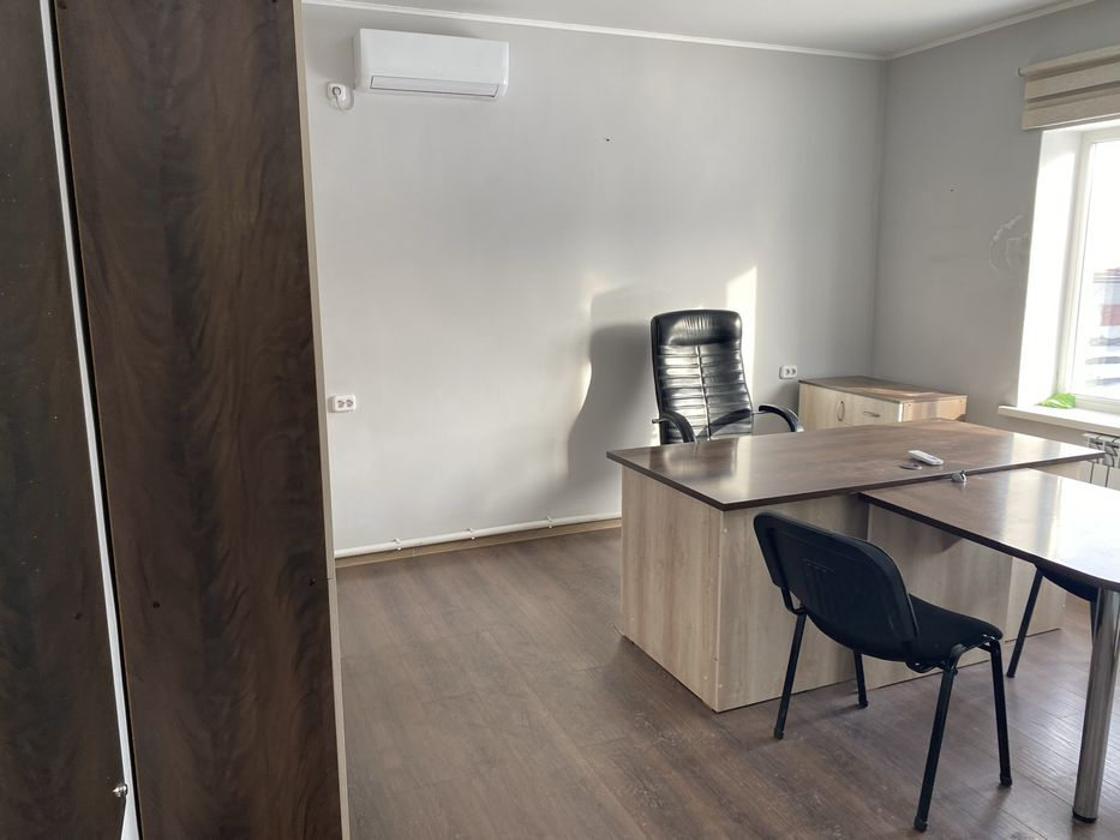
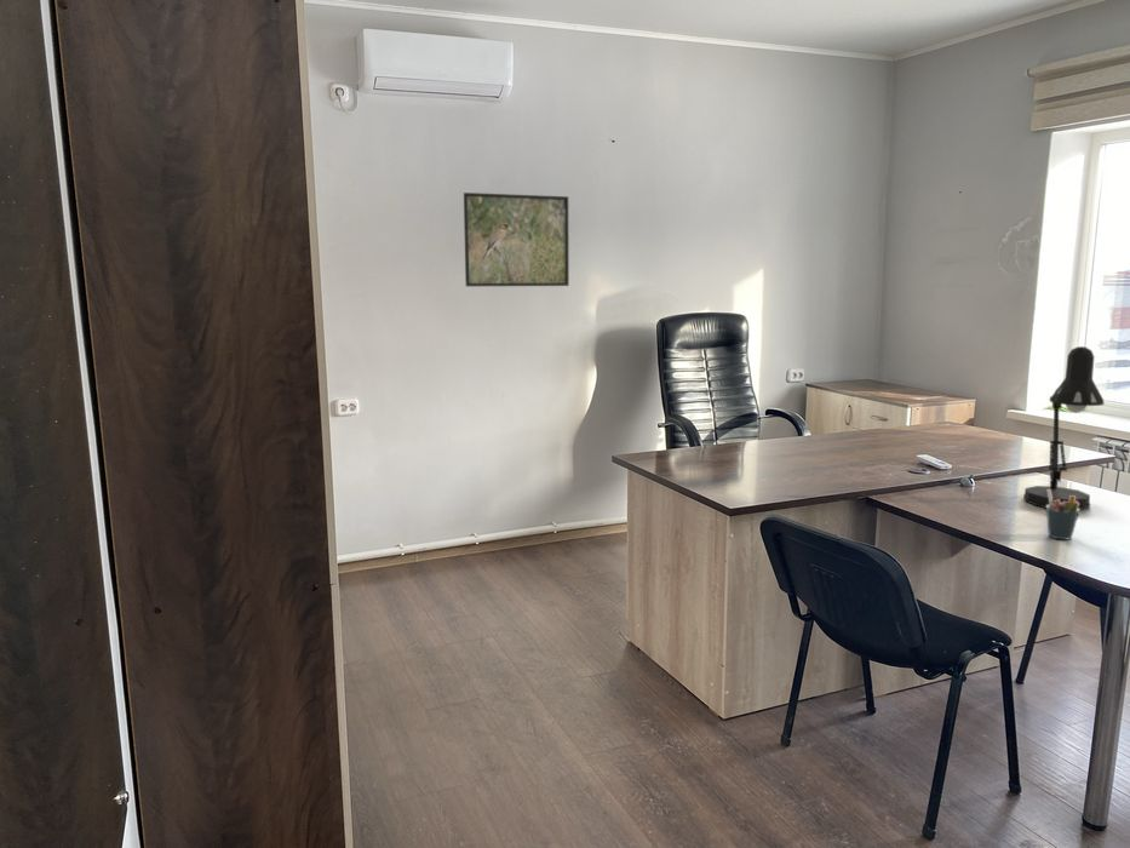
+ desk lamp [1022,345,1106,511]
+ pen holder [1045,489,1080,542]
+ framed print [463,191,570,287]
